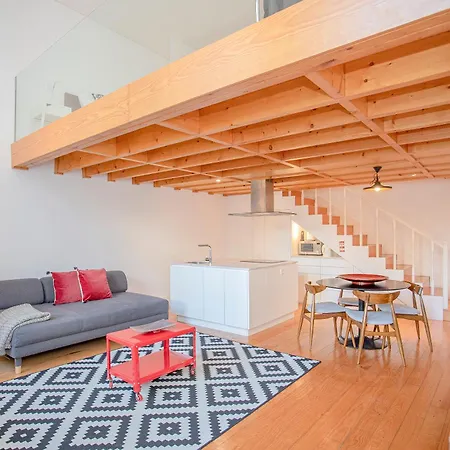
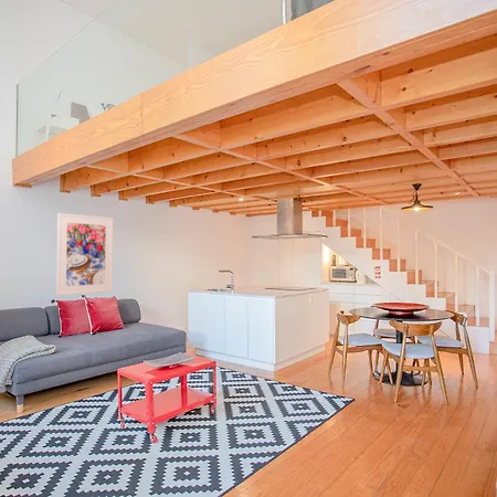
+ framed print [55,212,114,297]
